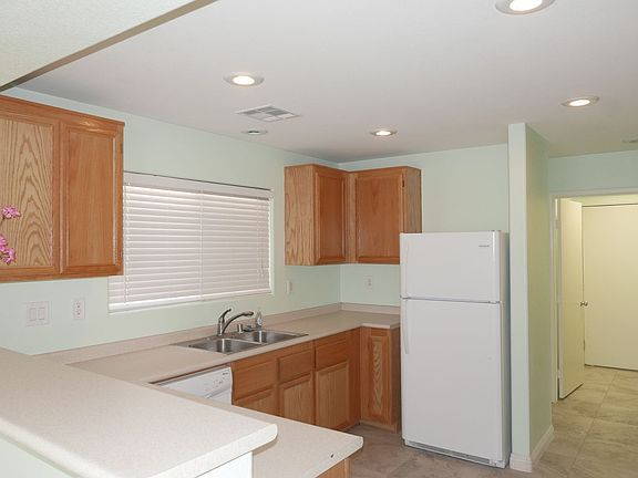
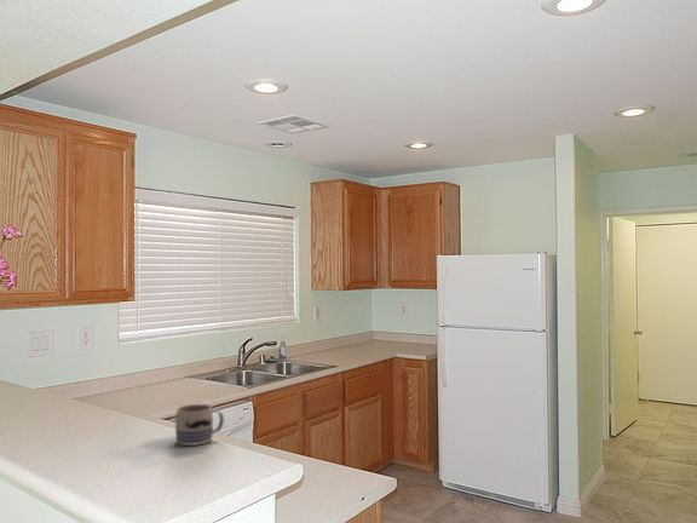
+ mug [174,403,225,447]
